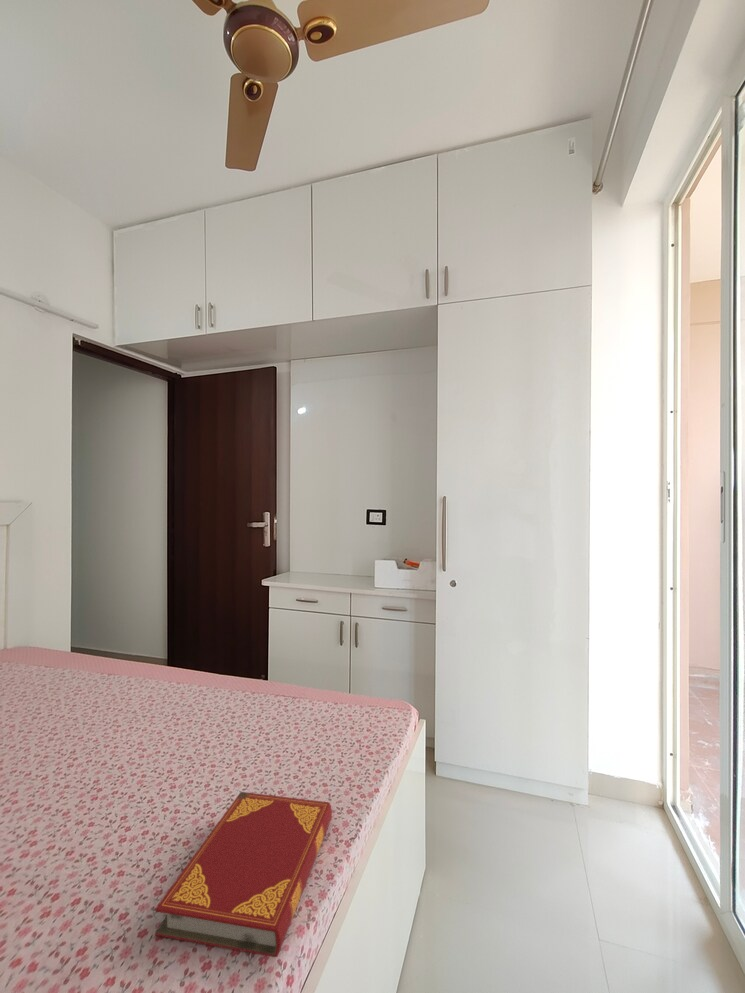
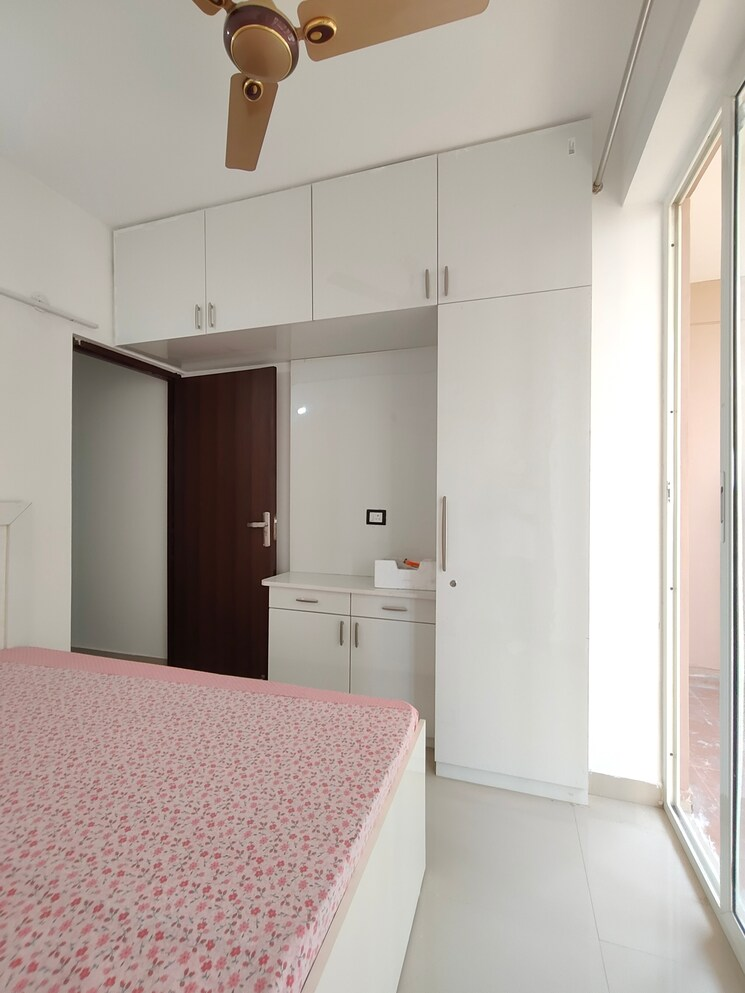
- hardback book [154,791,333,958]
